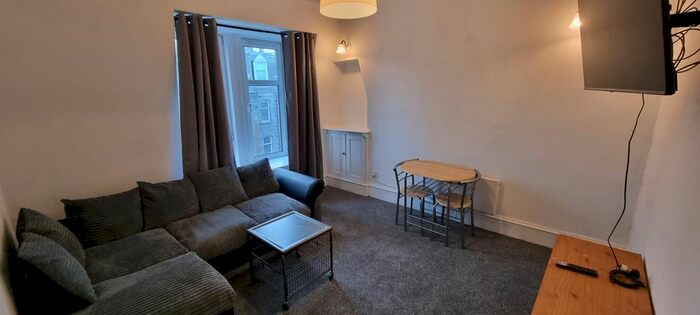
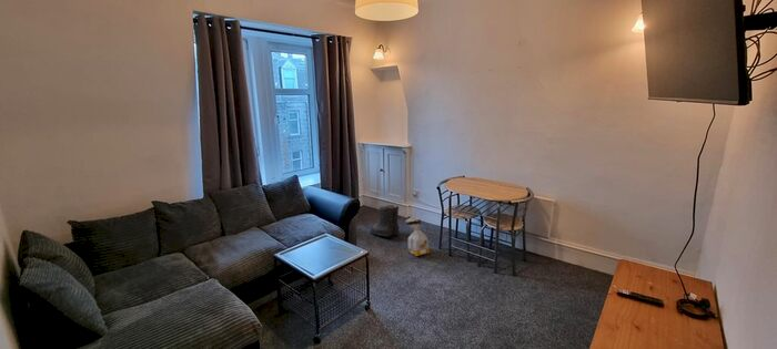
+ bag [404,217,432,257]
+ boots [369,204,400,237]
